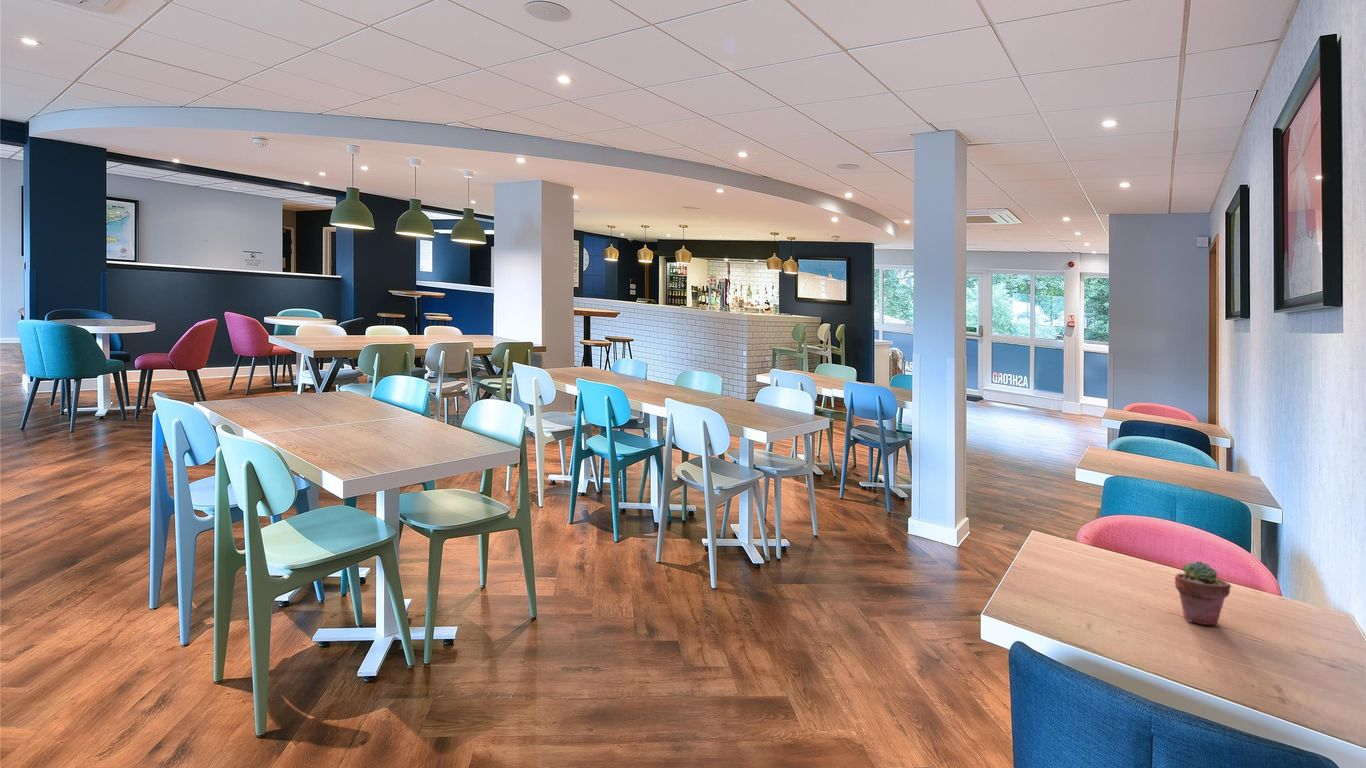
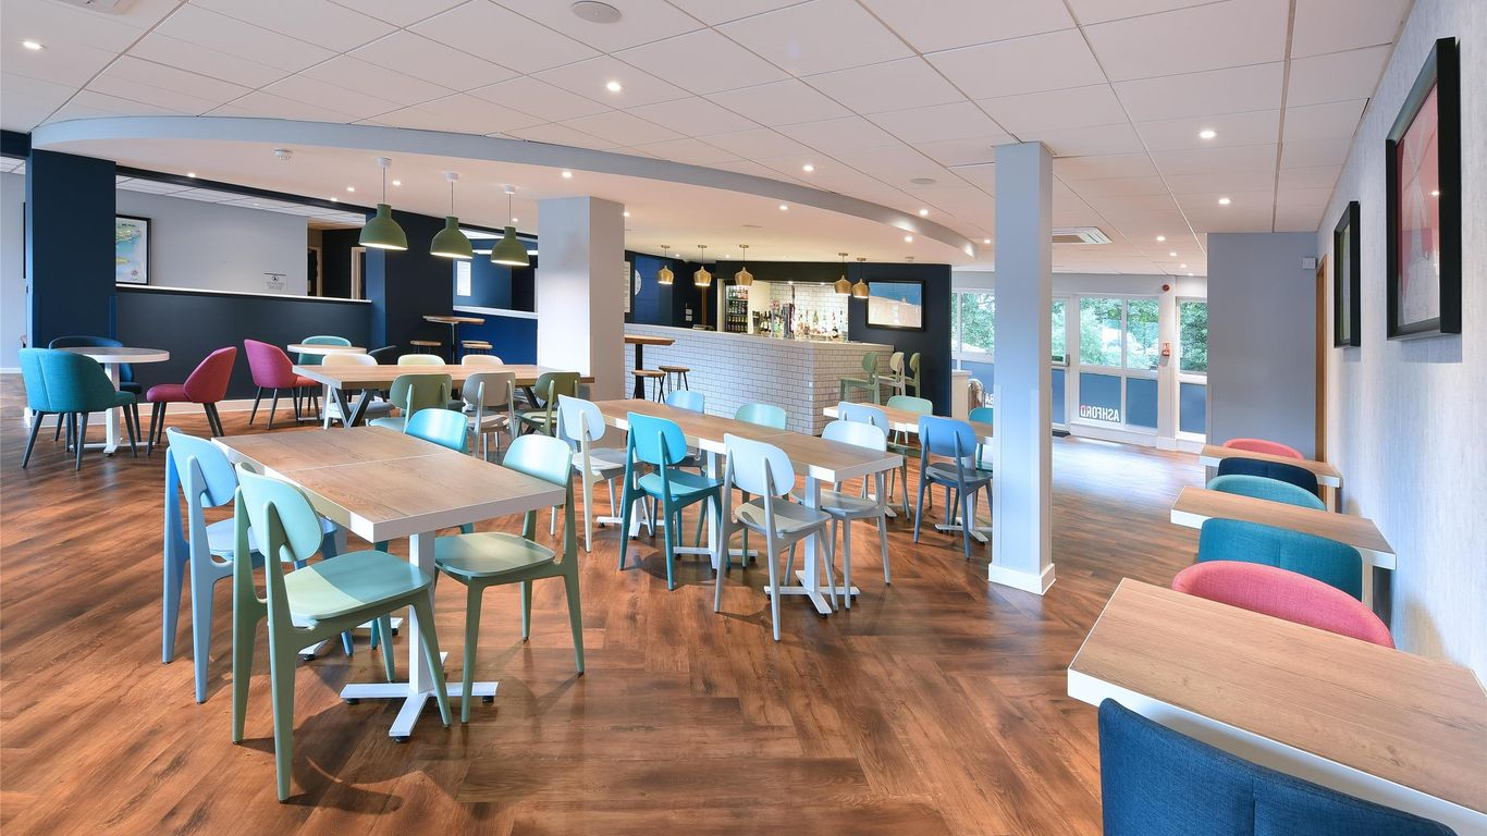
- potted succulent [1174,560,1232,626]
